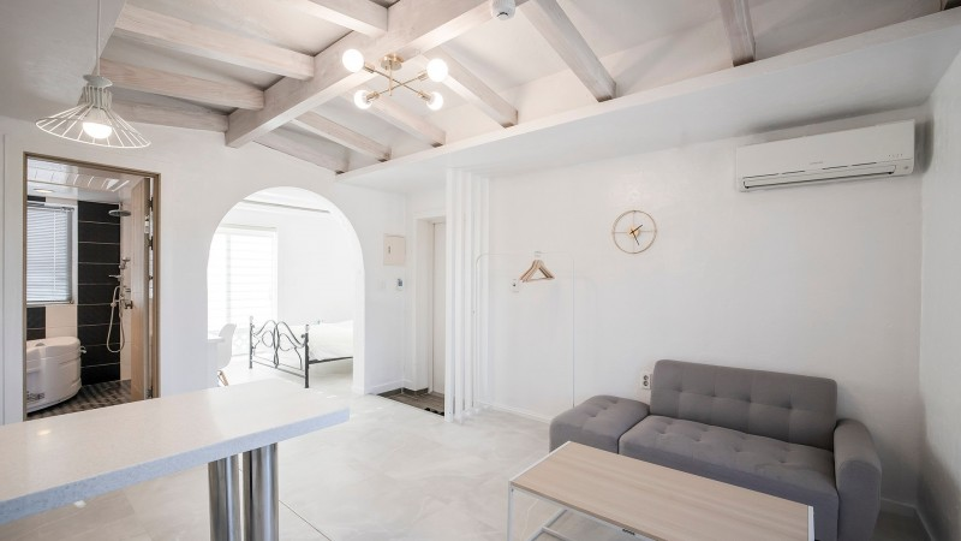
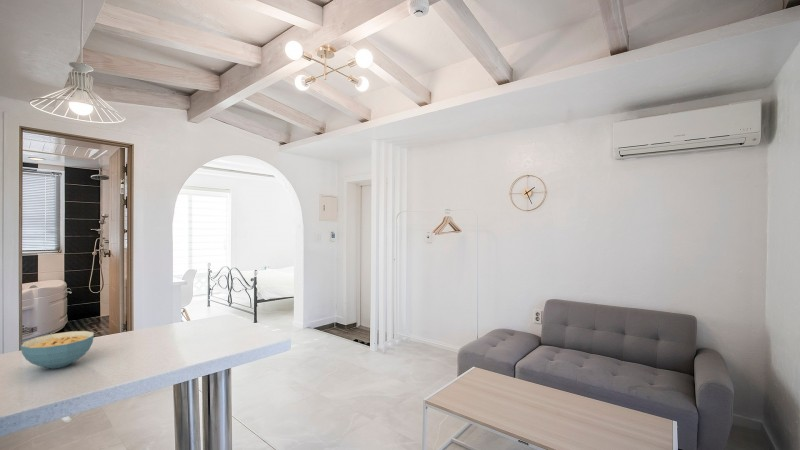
+ cereal bowl [20,330,95,369]
